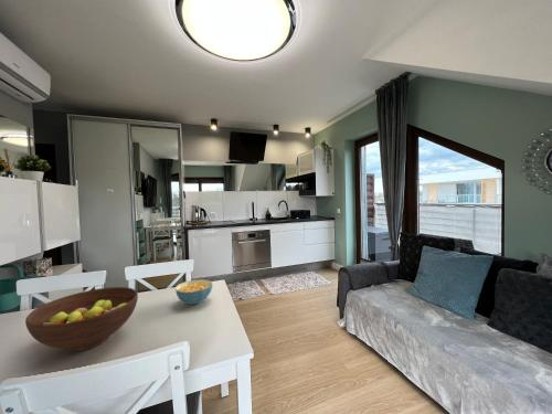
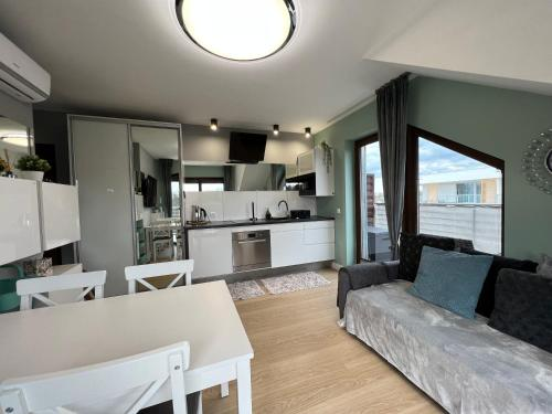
- fruit bowl [24,286,139,352]
- cereal bowl [174,278,214,306]
